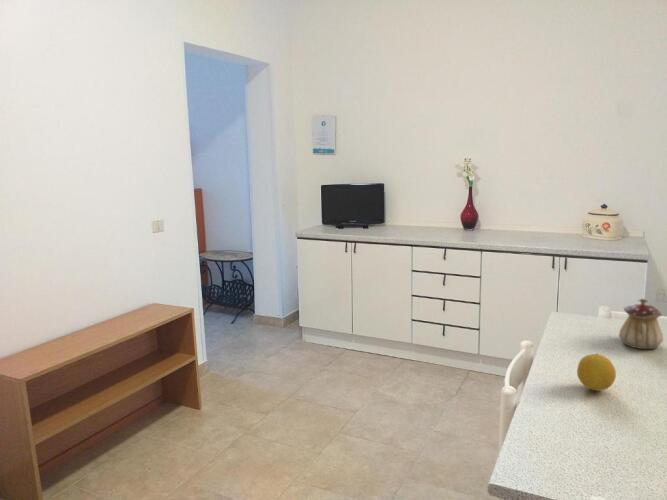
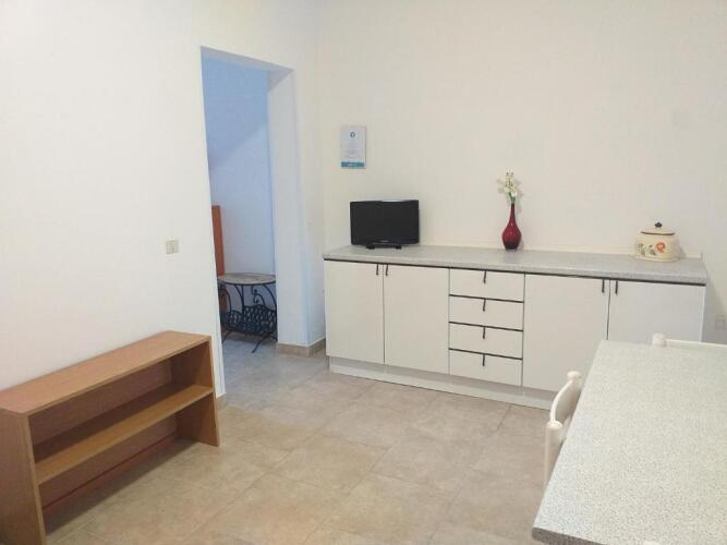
- teapot [618,298,664,350]
- fruit [576,353,617,392]
